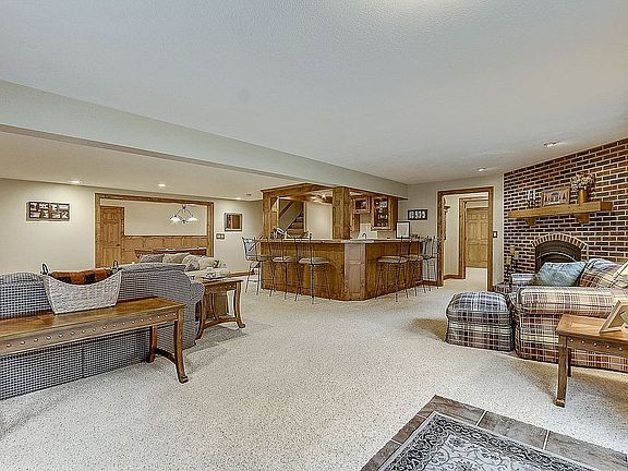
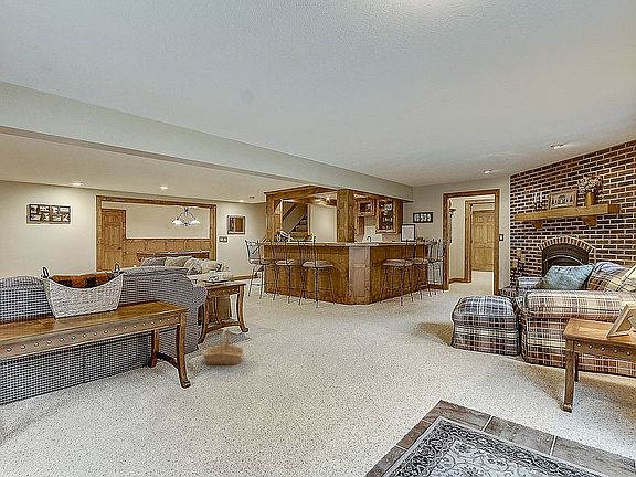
+ basket [202,326,245,365]
